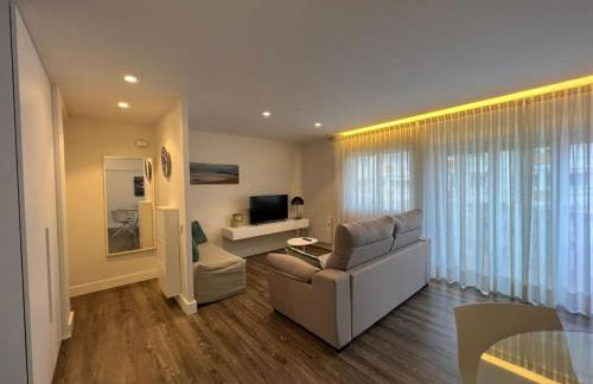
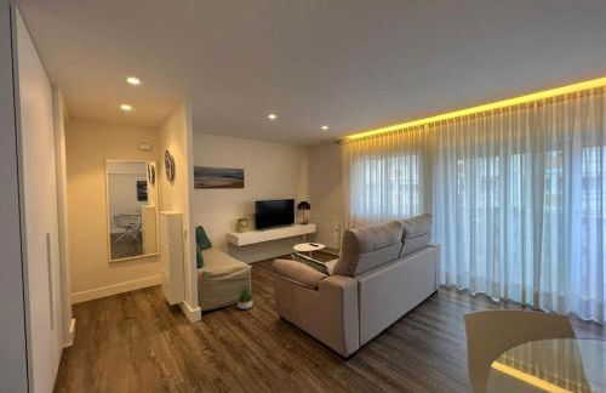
+ potted plant [233,283,257,311]
